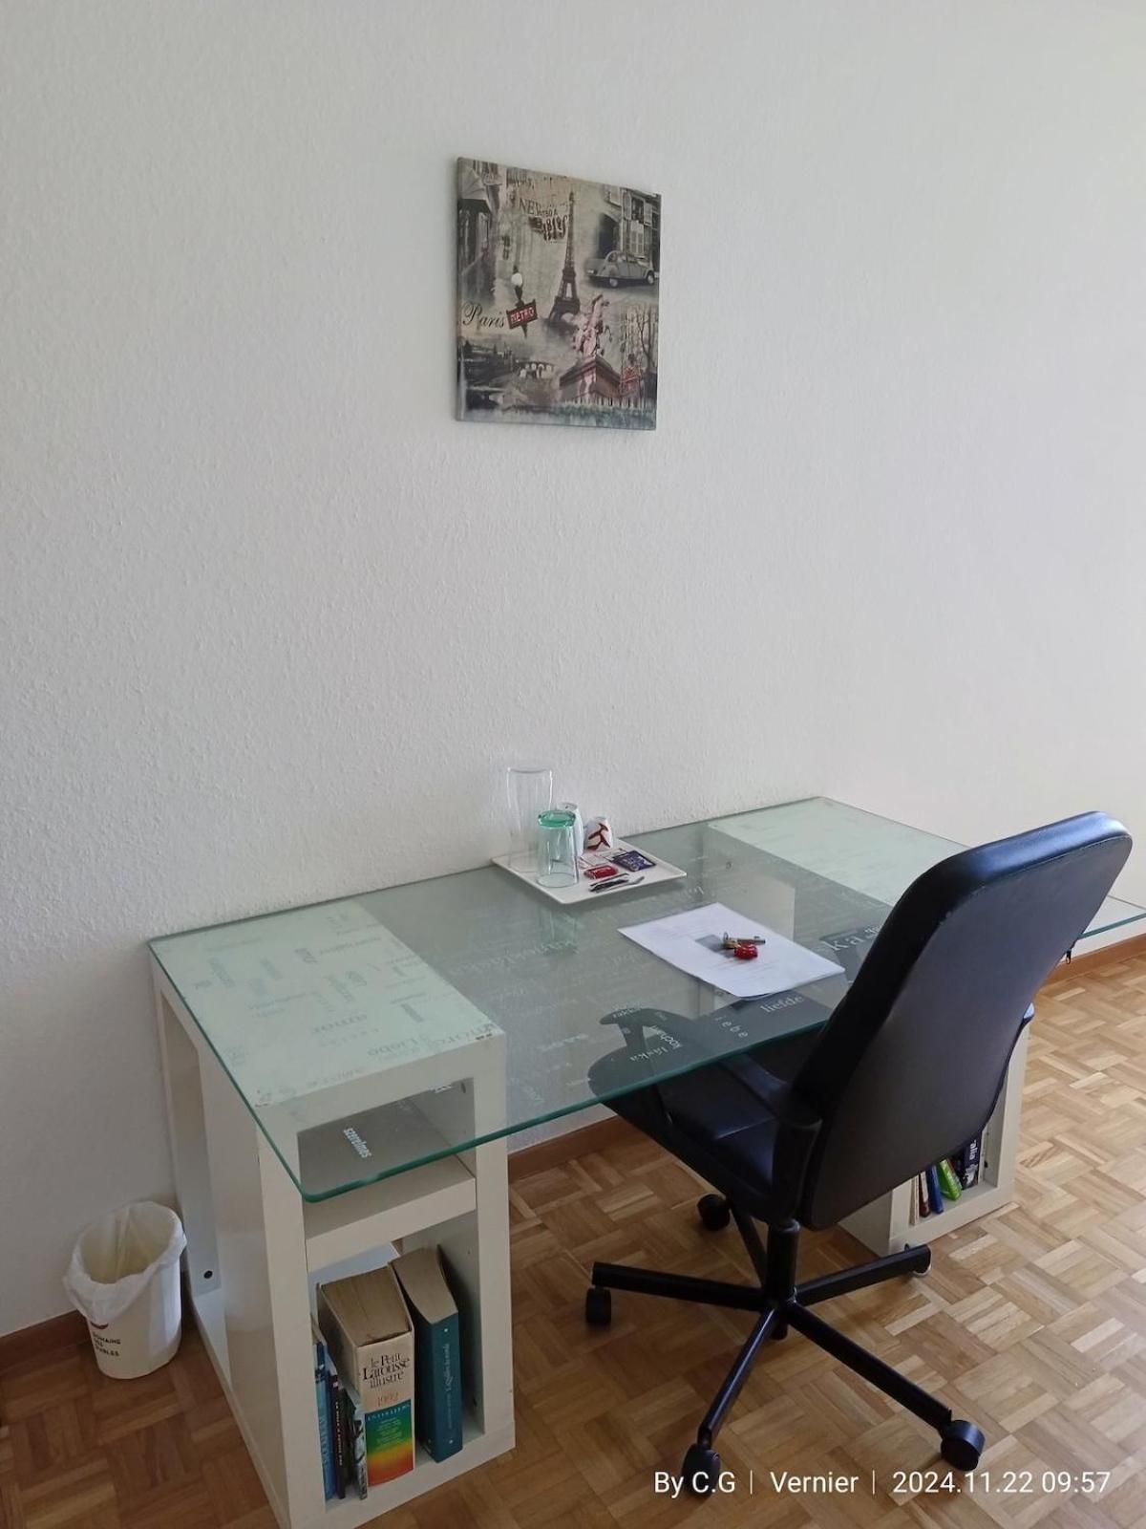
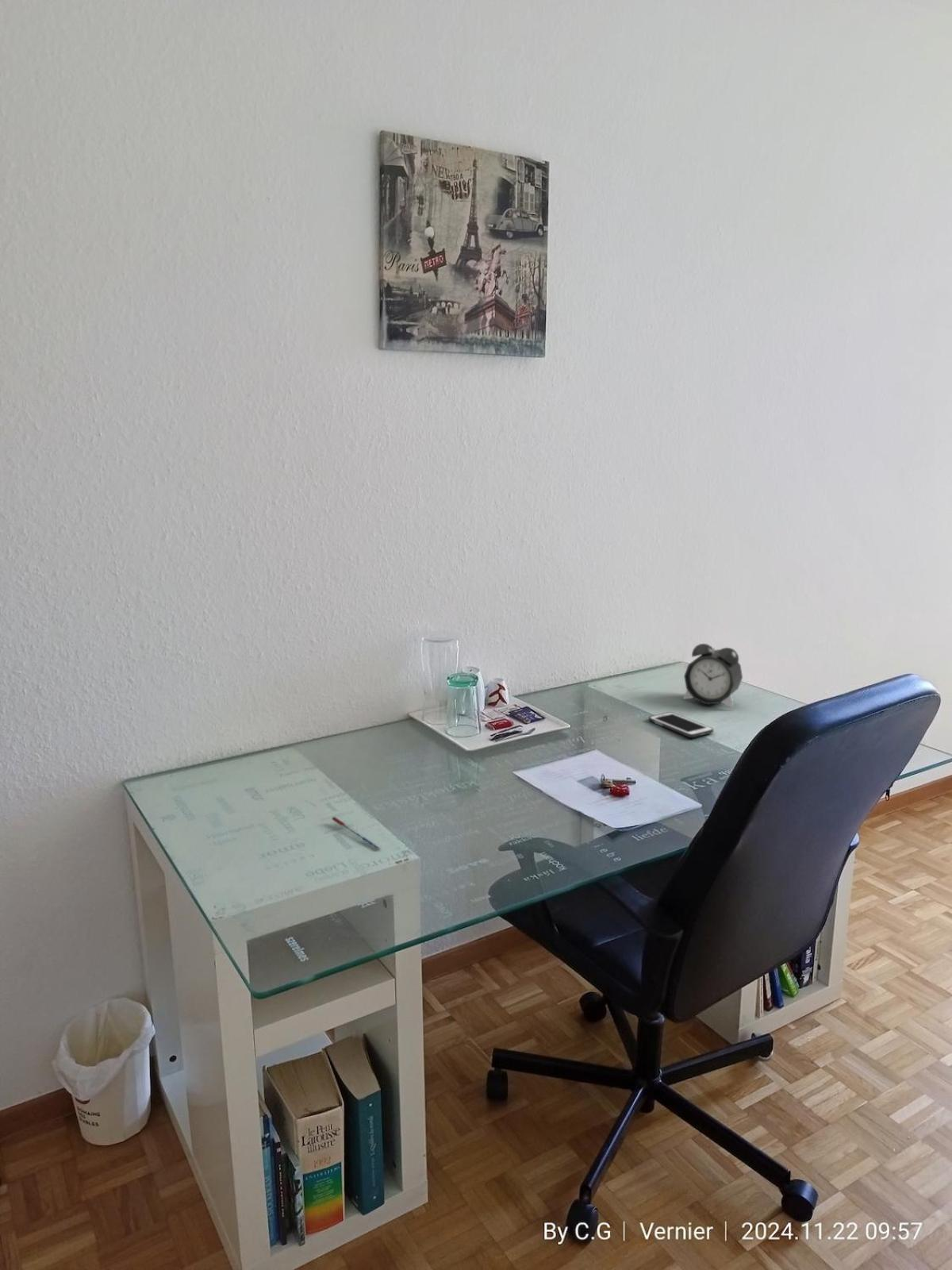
+ alarm clock [682,643,743,710]
+ cell phone [648,711,714,738]
+ pen [331,816,381,851]
